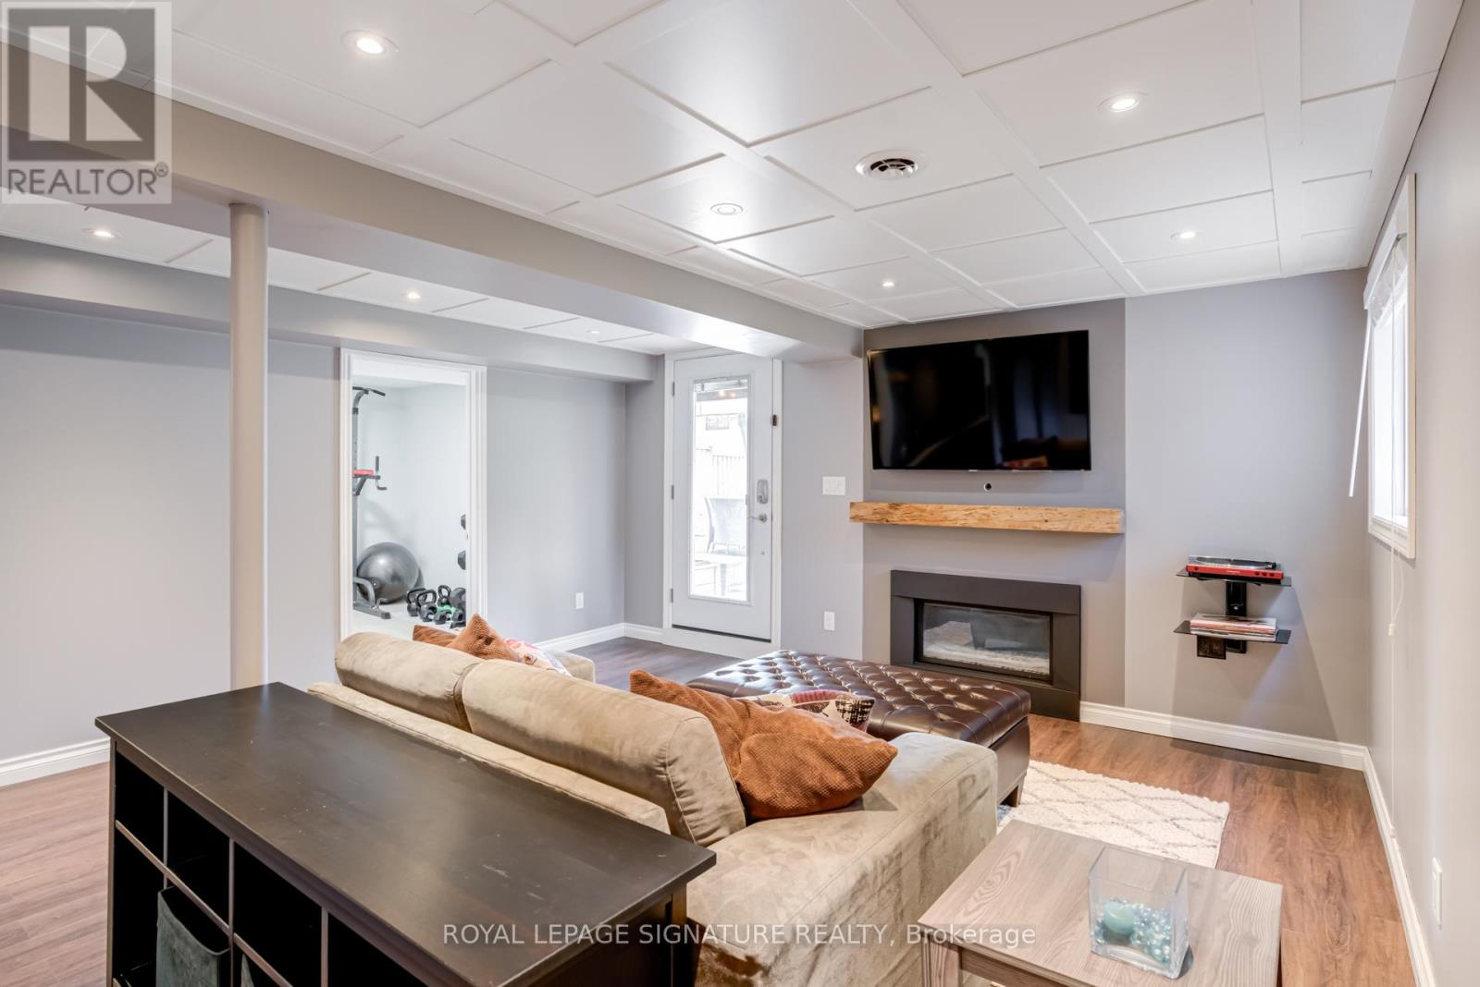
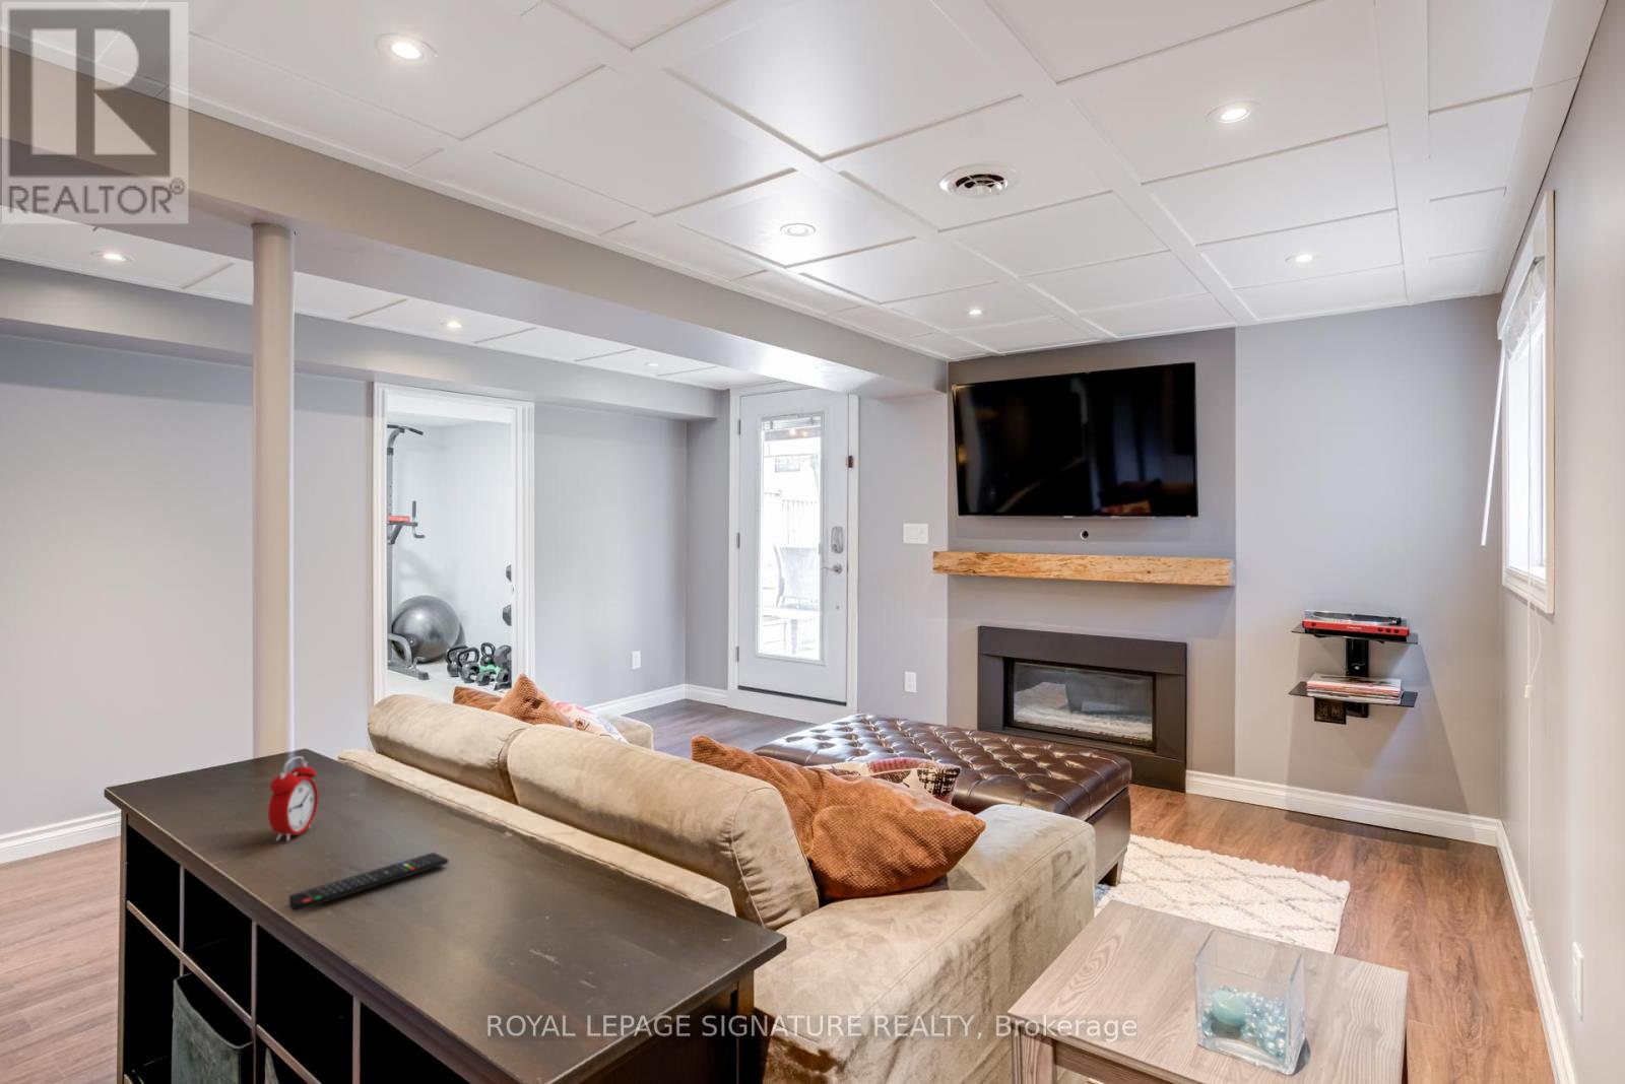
+ alarm clock [267,755,319,842]
+ remote control [288,852,449,912]
